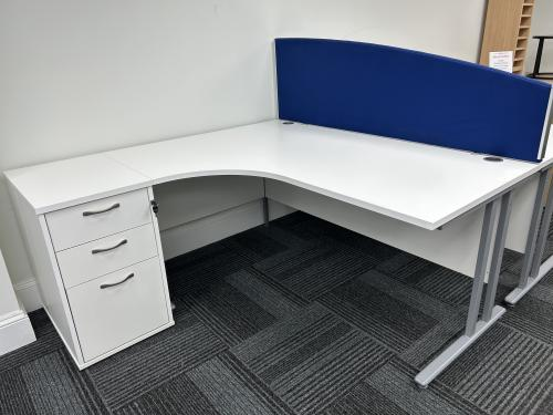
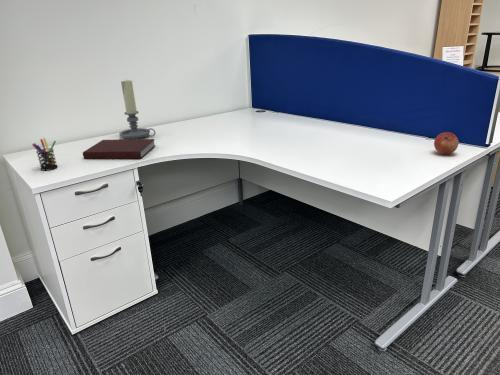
+ pen holder [31,137,59,171]
+ notebook [82,138,157,160]
+ apple [433,131,460,155]
+ candle holder [118,79,156,139]
